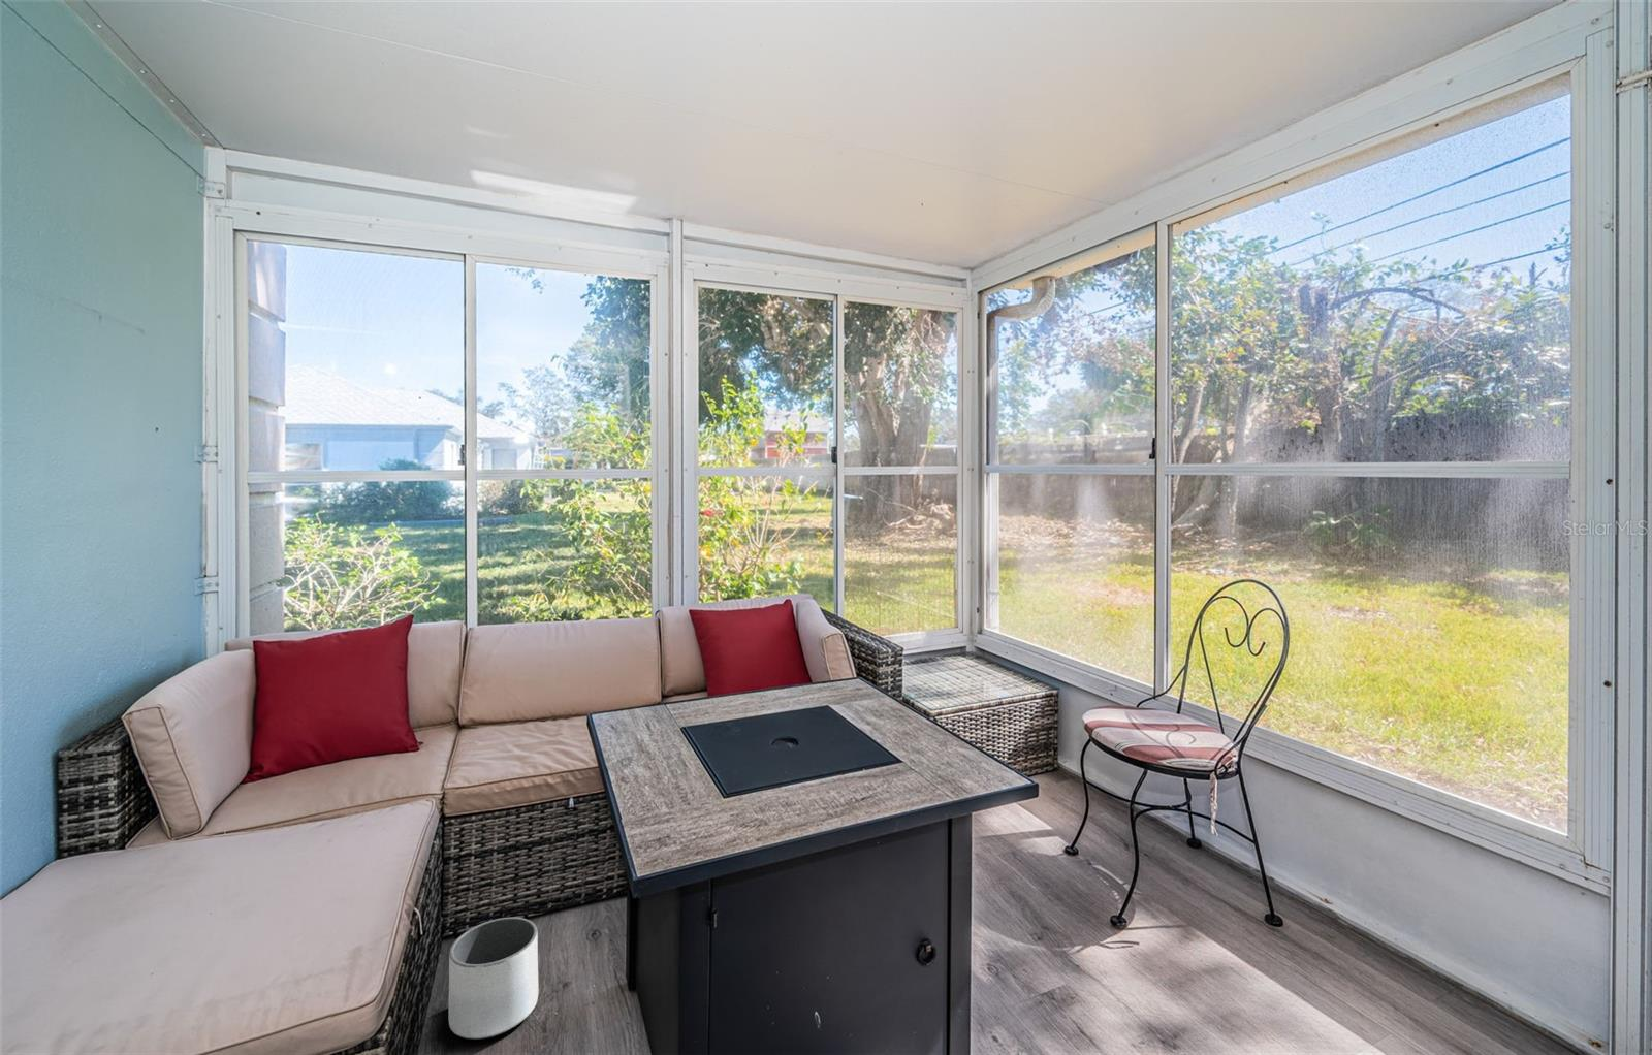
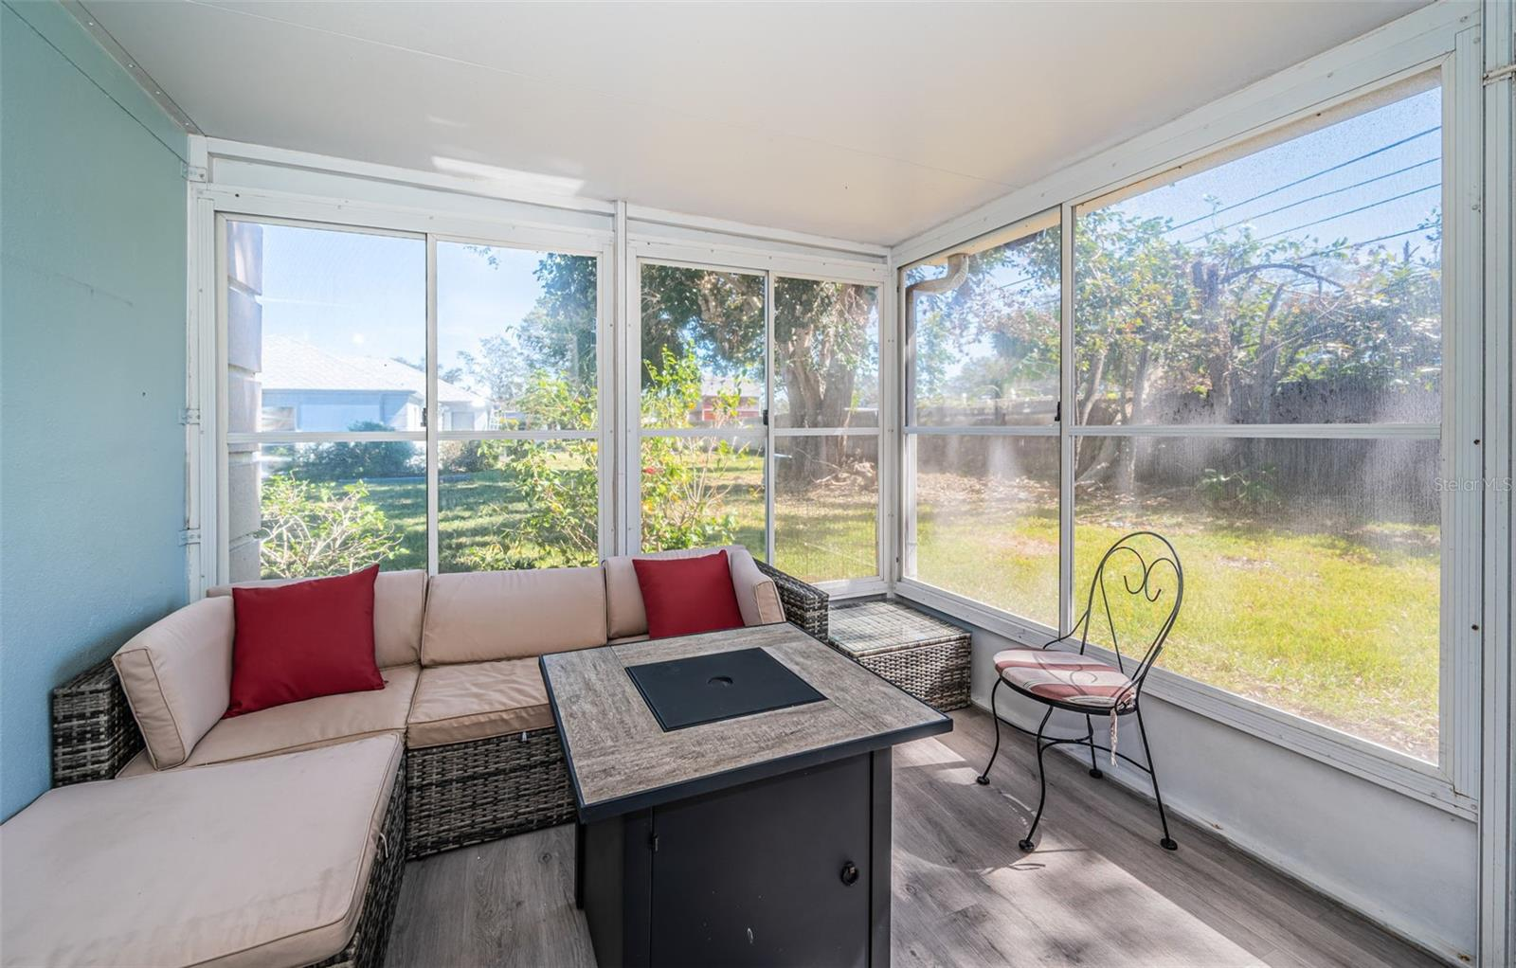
- planter [447,917,539,1041]
